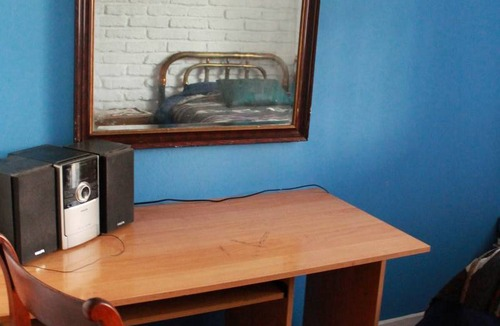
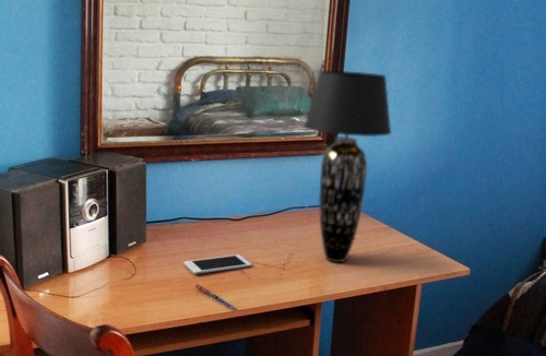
+ table lamp [304,70,392,263]
+ pen [194,284,236,310]
+ cell phone [182,253,252,275]
